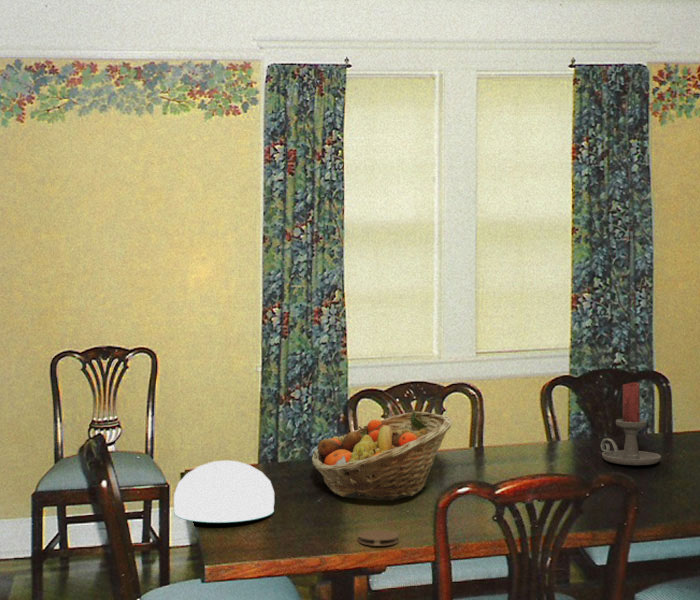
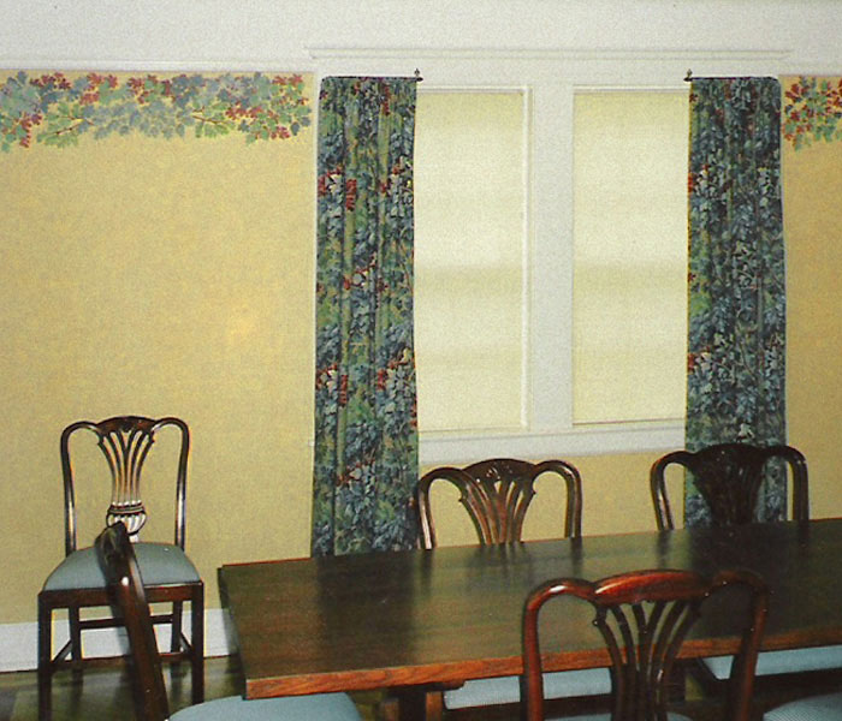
- plate [173,460,275,524]
- coaster [357,529,400,547]
- candle holder [600,382,662,466]
- fruit basket [311,410,453,501]
